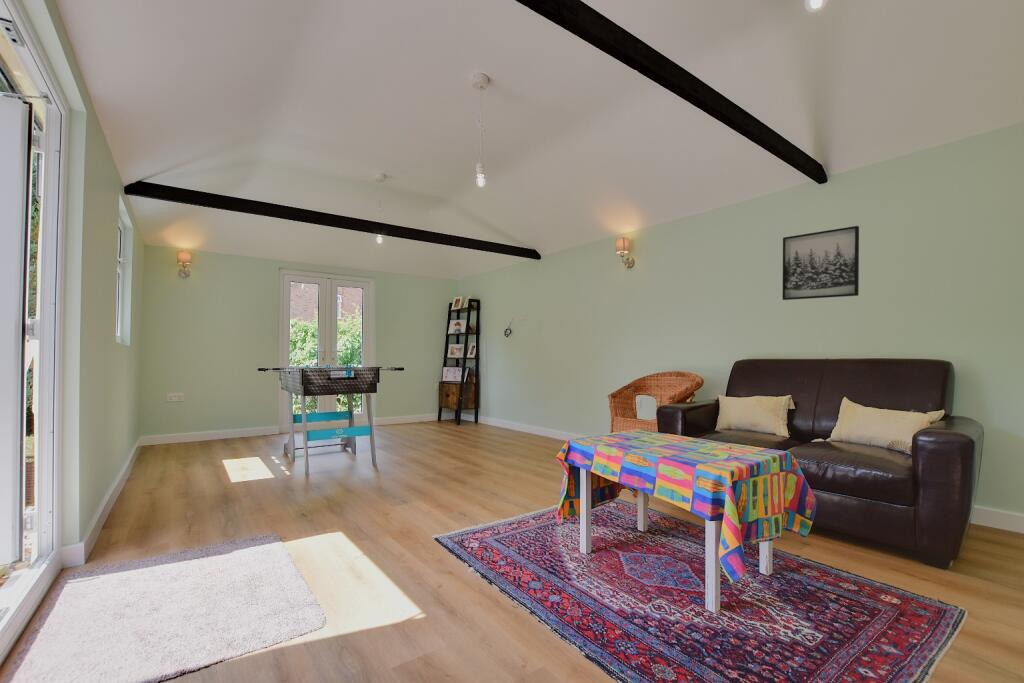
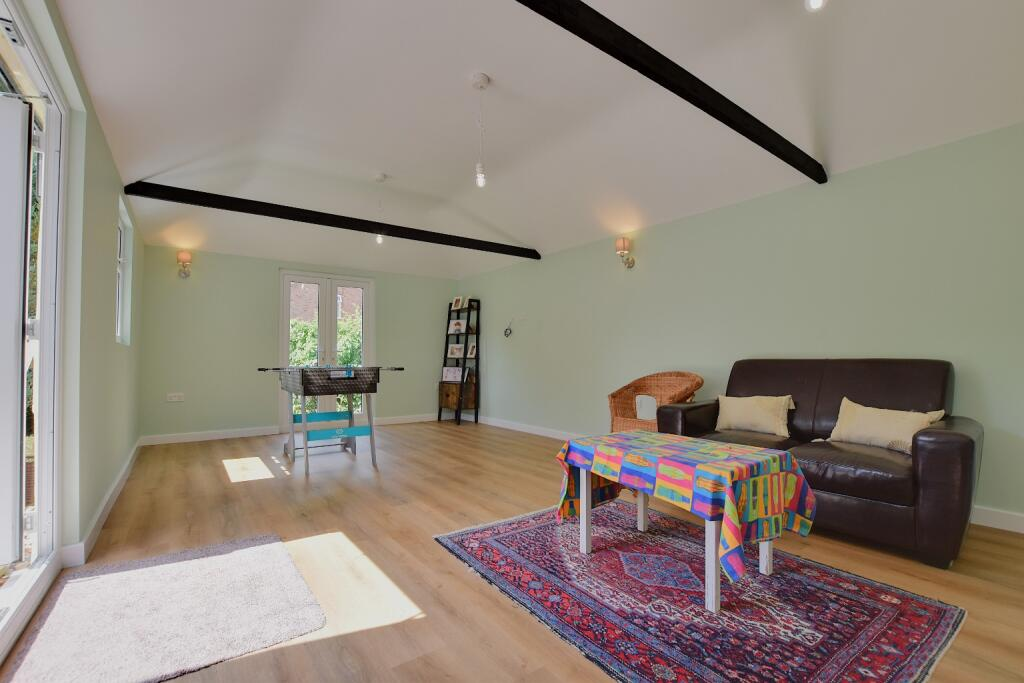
- wall art [781,225,860,301]
